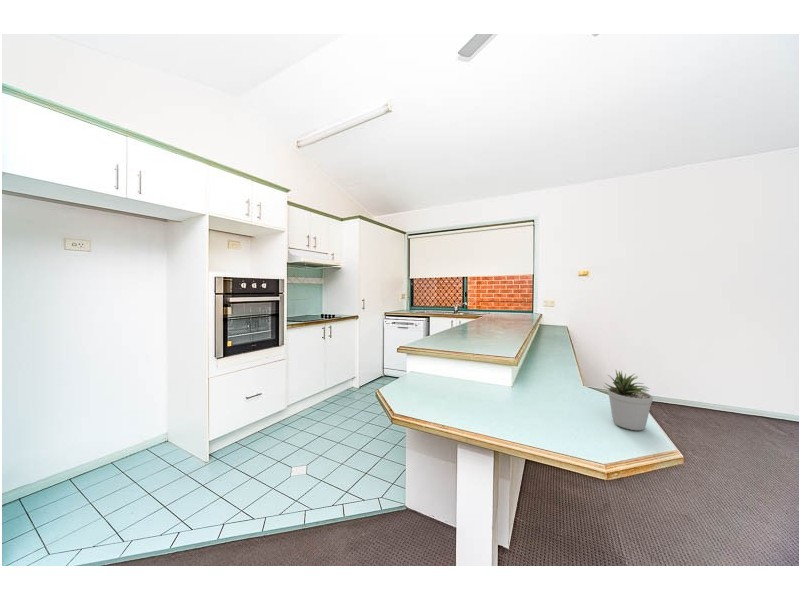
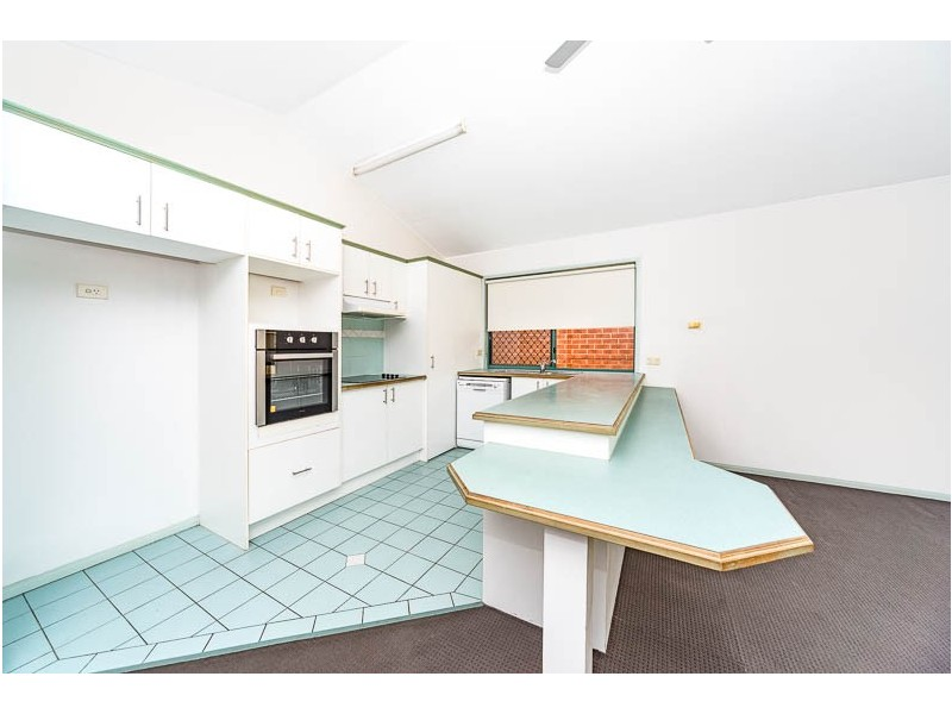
- potted plant [603,370,654,431]
